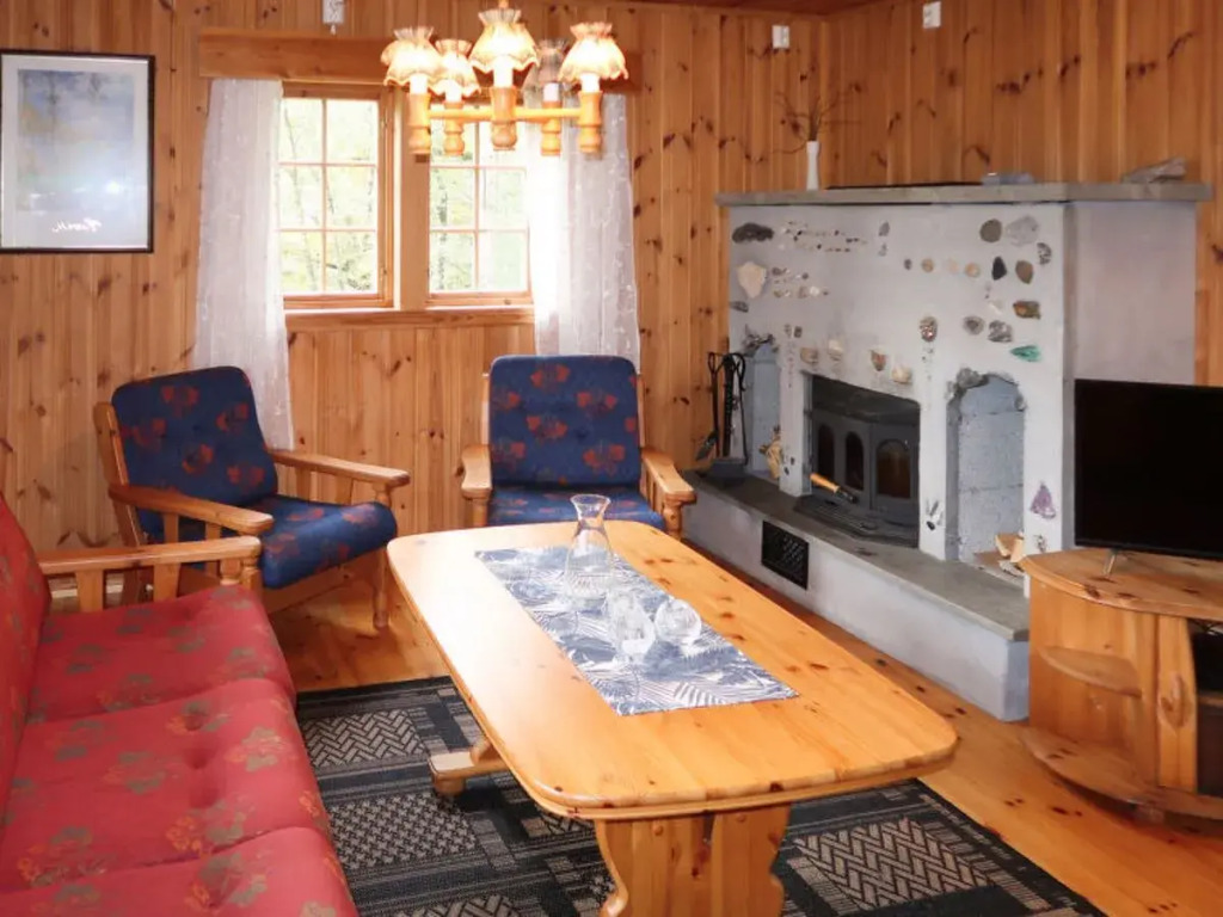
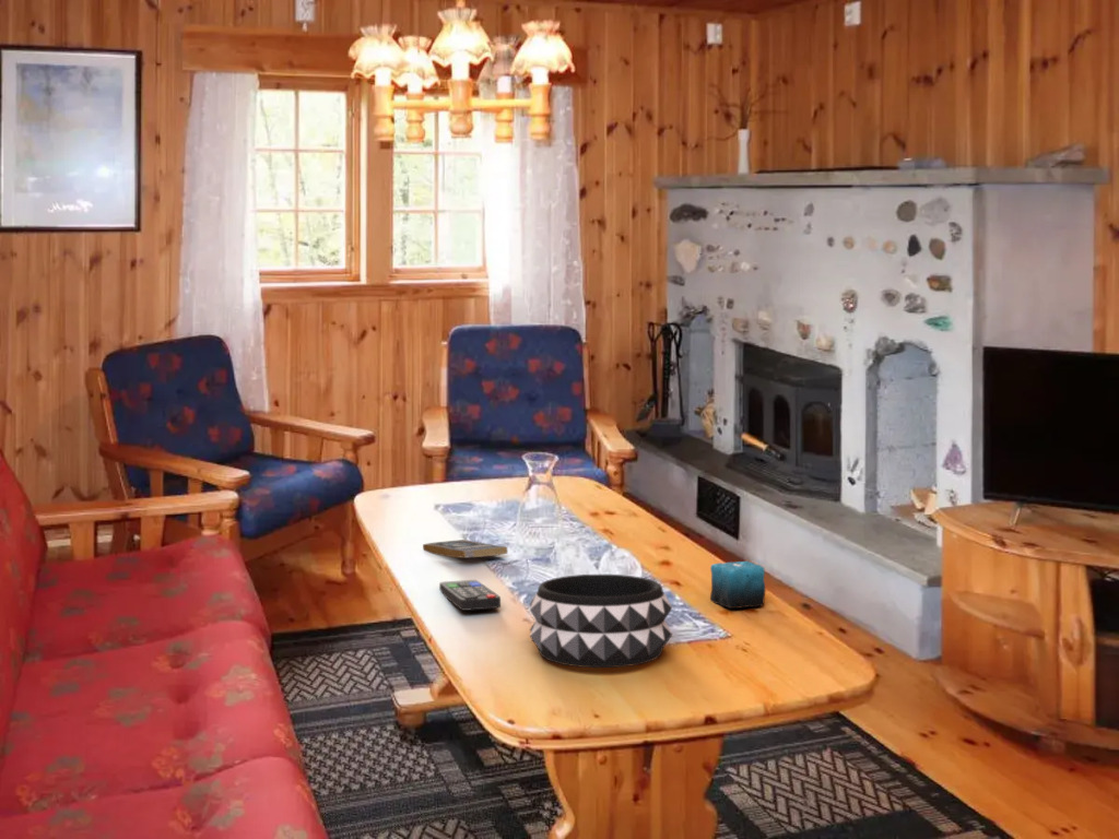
+ book [422,539,509,559]
+ remote control [438,579,502,612]
+ candle [709,551,766,610]
+ decorative bowl [529,574,673,669]
